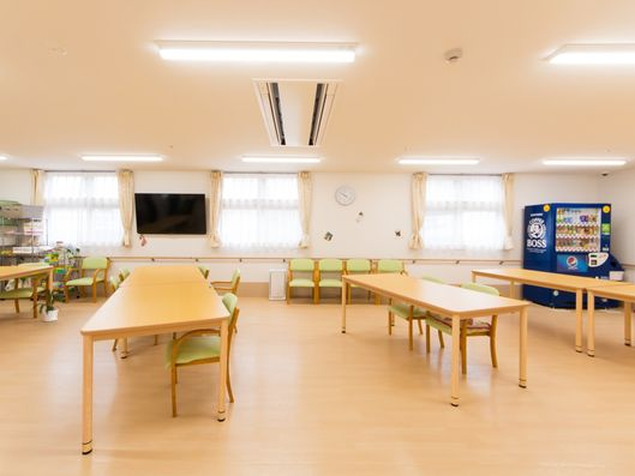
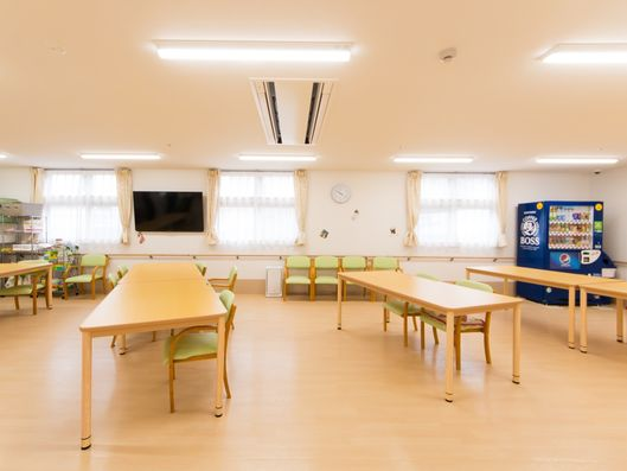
- house plant [31,288,67,323]
